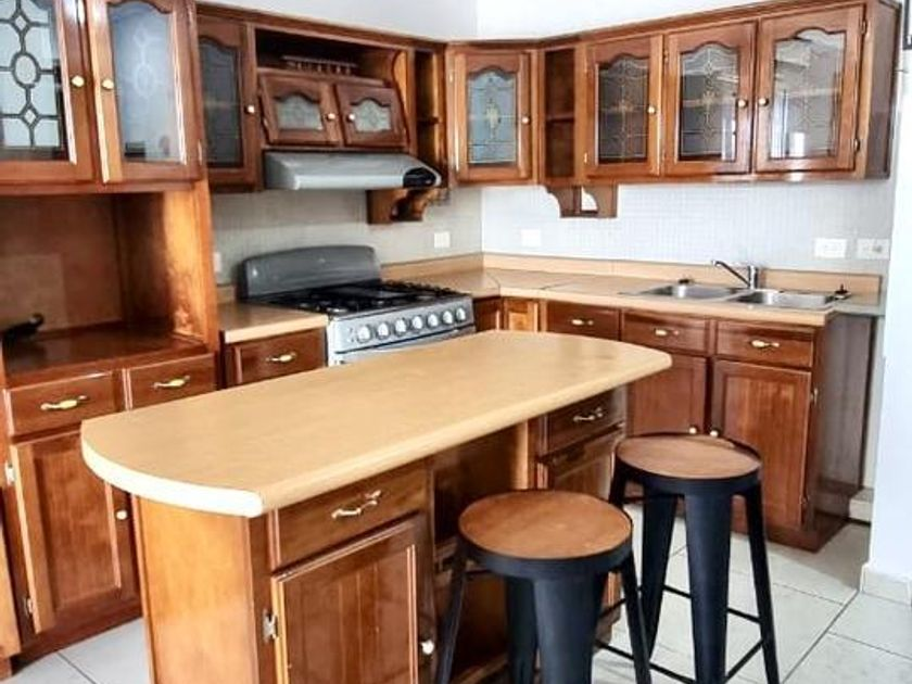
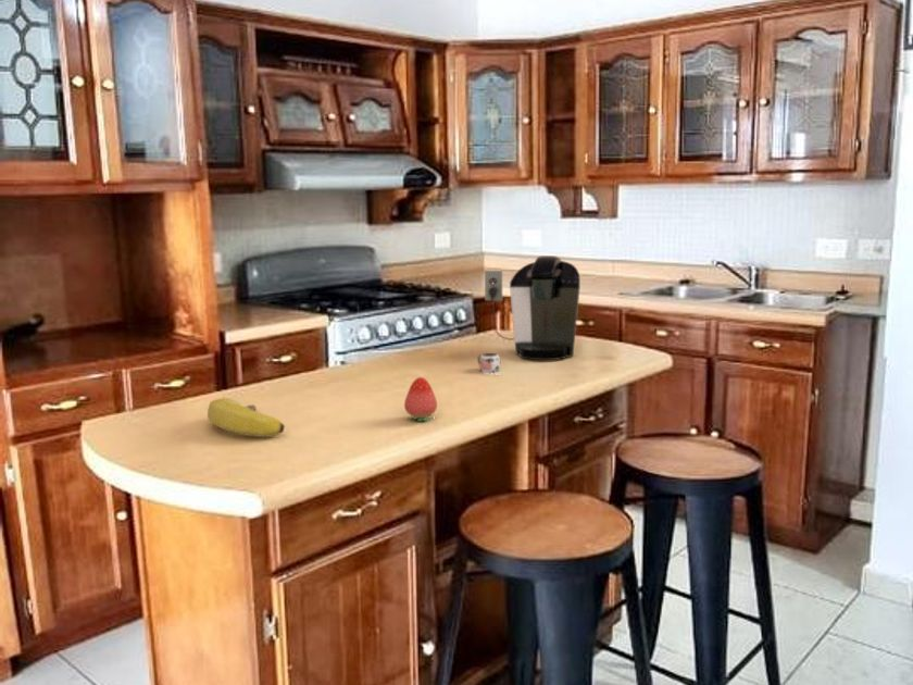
+ coffee maker [484,254,581,361]
+ mug [477,352,504,376]
+ fruit [403,376,438,422]
+ banana [207,397,286,438]
